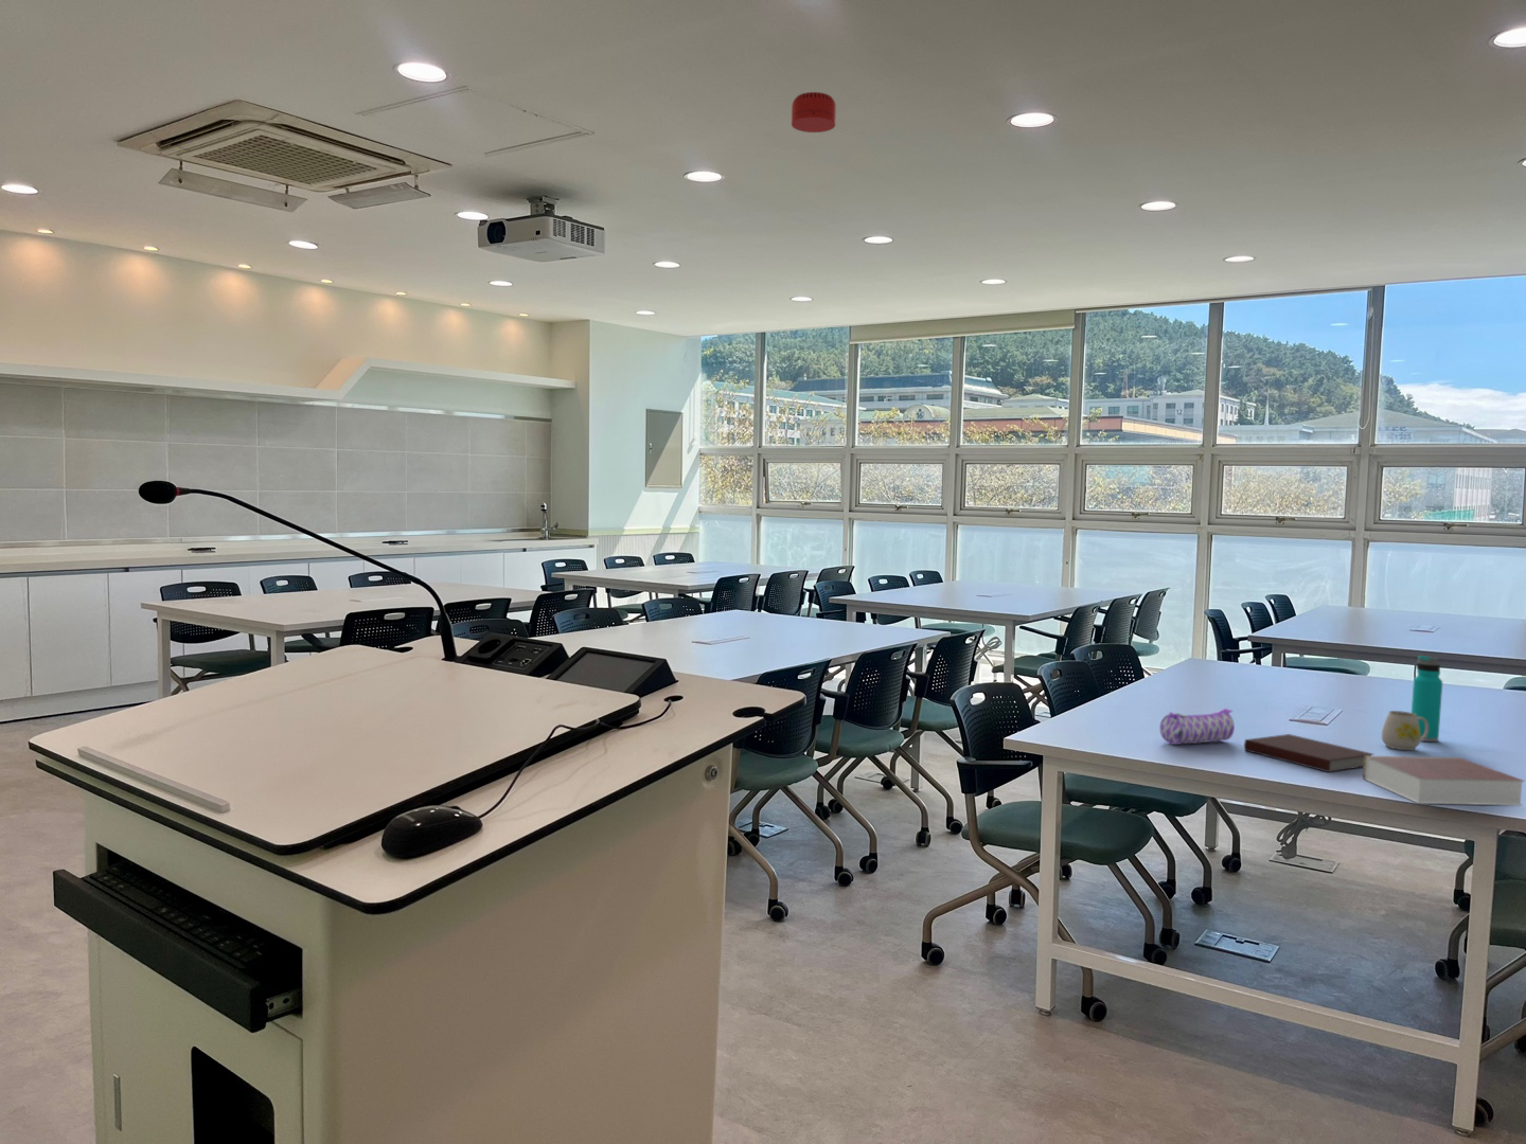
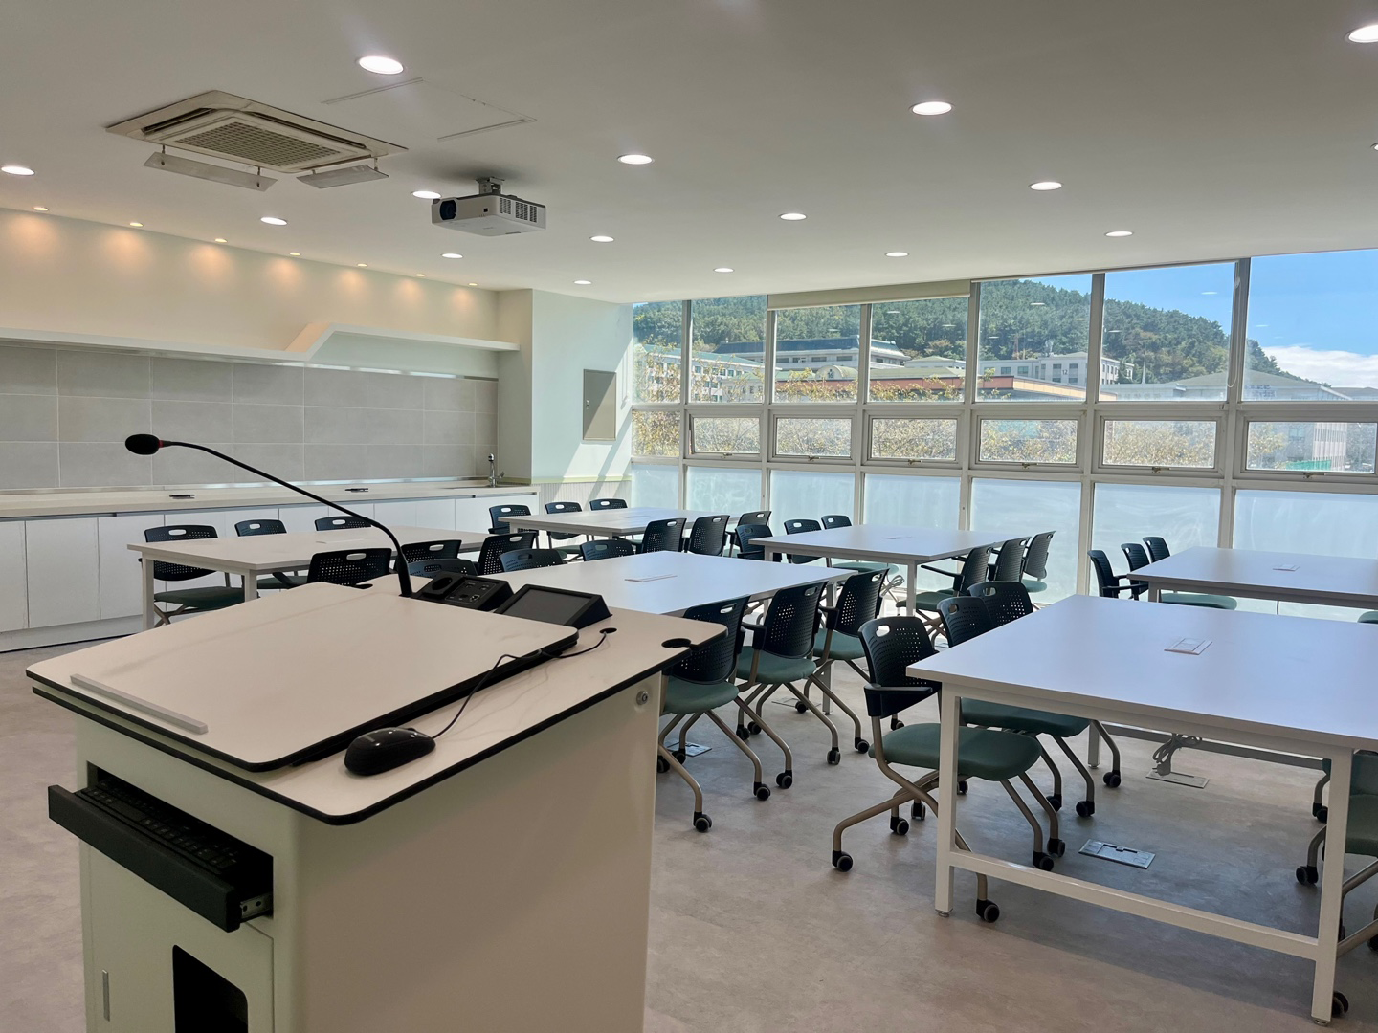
- notebook [1244,733,1375,773]
- mug [1381,710,1429,751]
- water bottle [1411,655,1443,743]
- book [1361,755,1525,806]
- smoke detector [791,91,837,133]
- pencil case [1160,708,1235,746]
